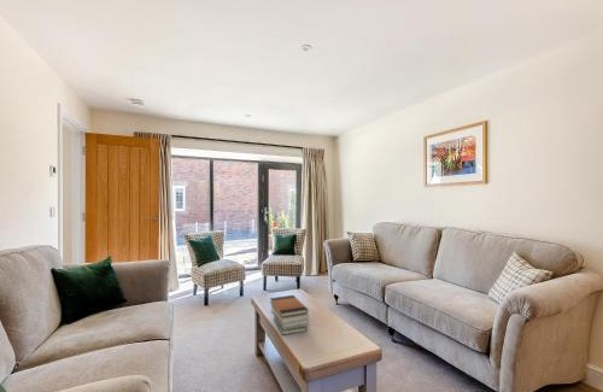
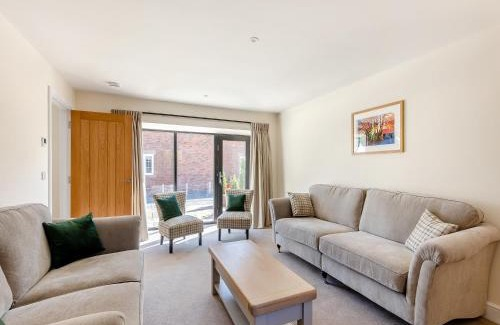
- book stack [269,294,310,337]
